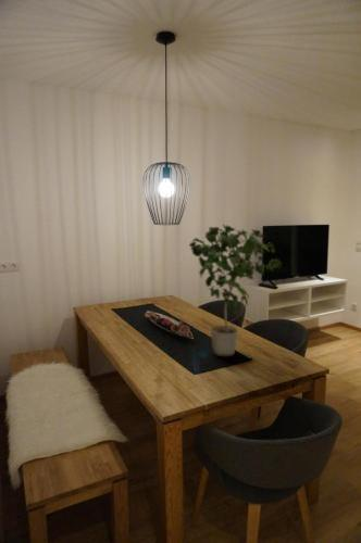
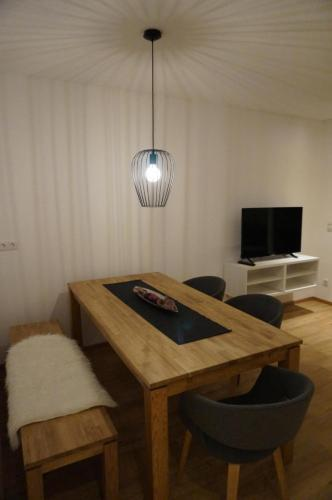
- potted plant [188,224,283,357]
